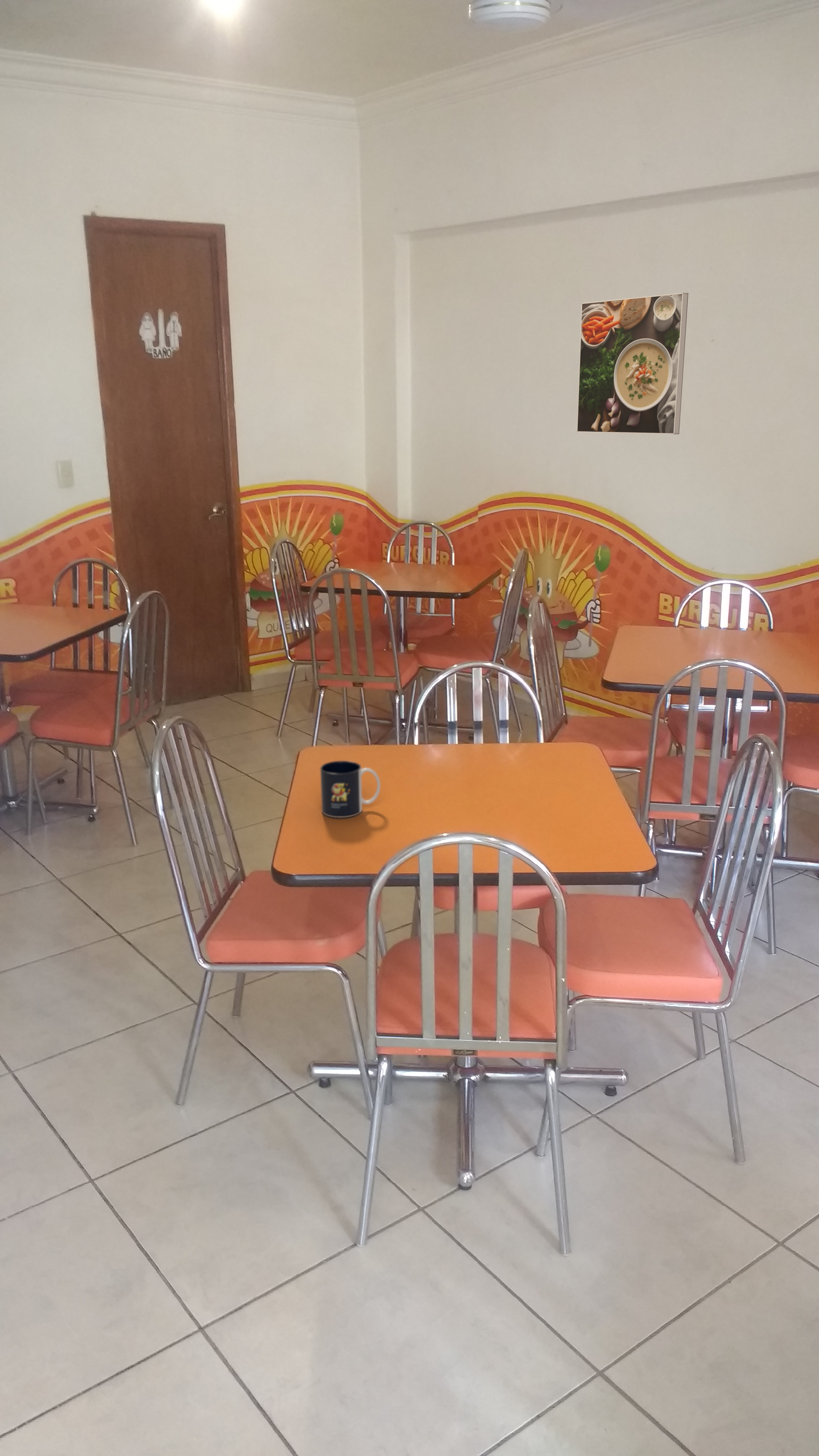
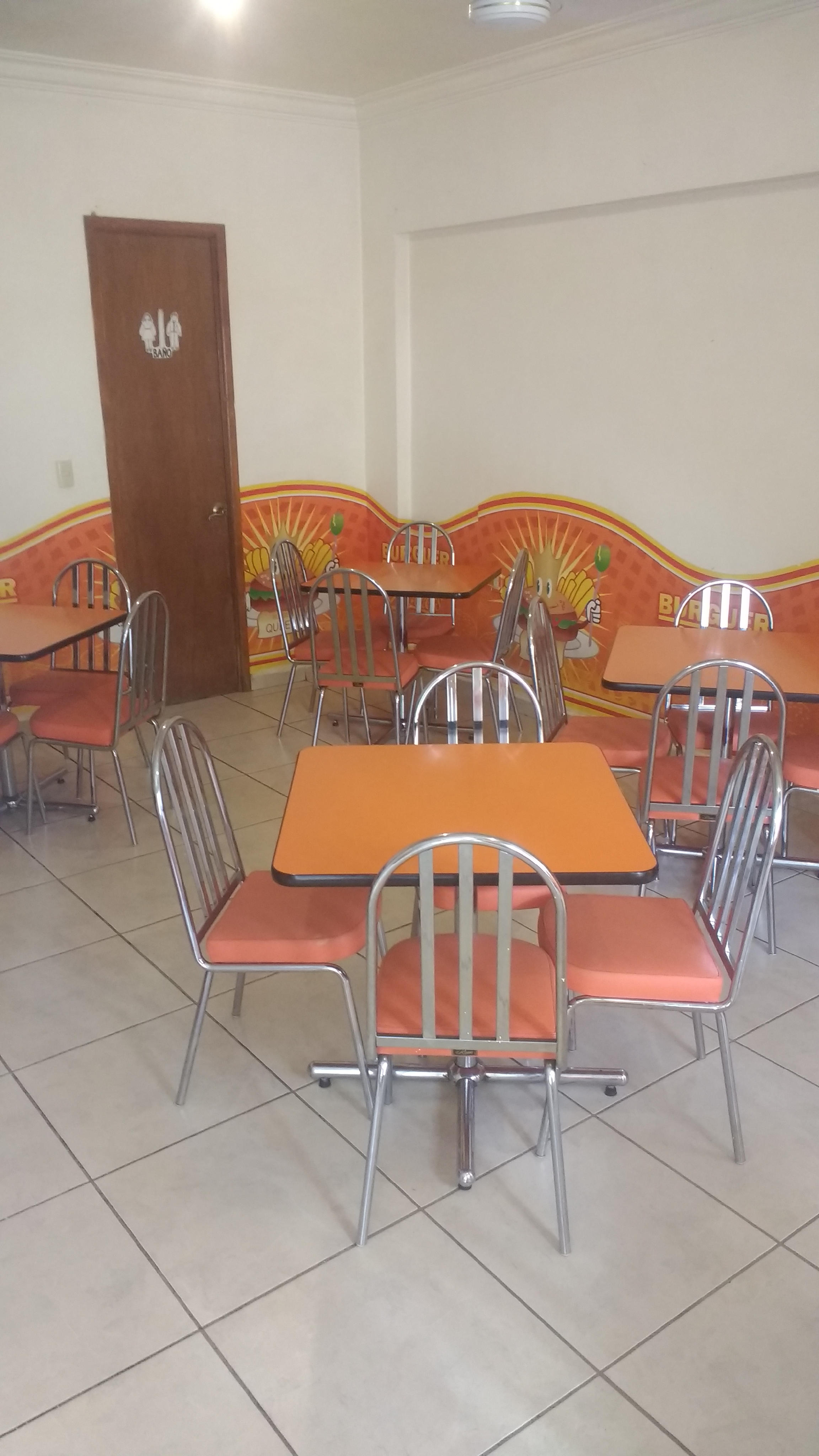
- mug [320,760,381,818]
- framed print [576,292,689,435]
